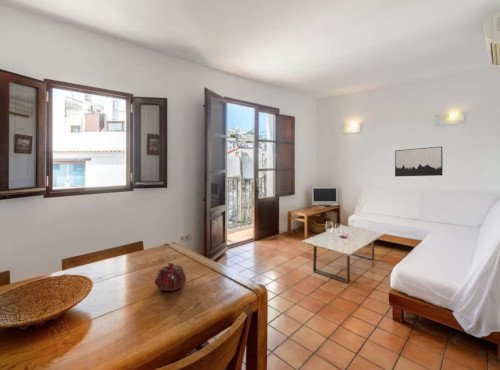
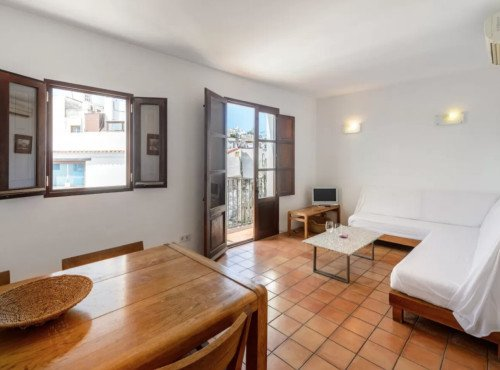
- wall art [394,145,443,177]
- teapot [154,262,187,292]
